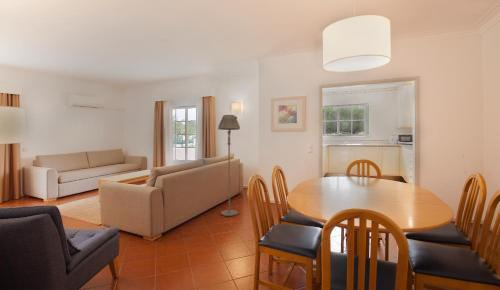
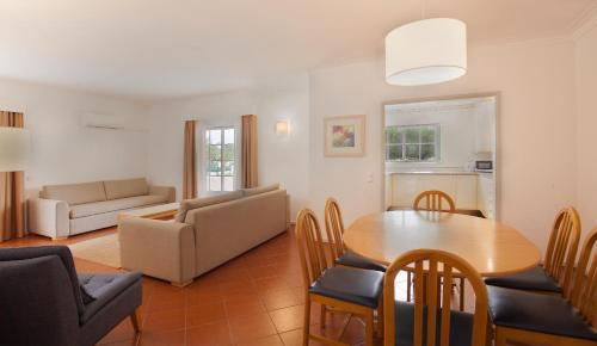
- floor lamp [217,114,241,217]
